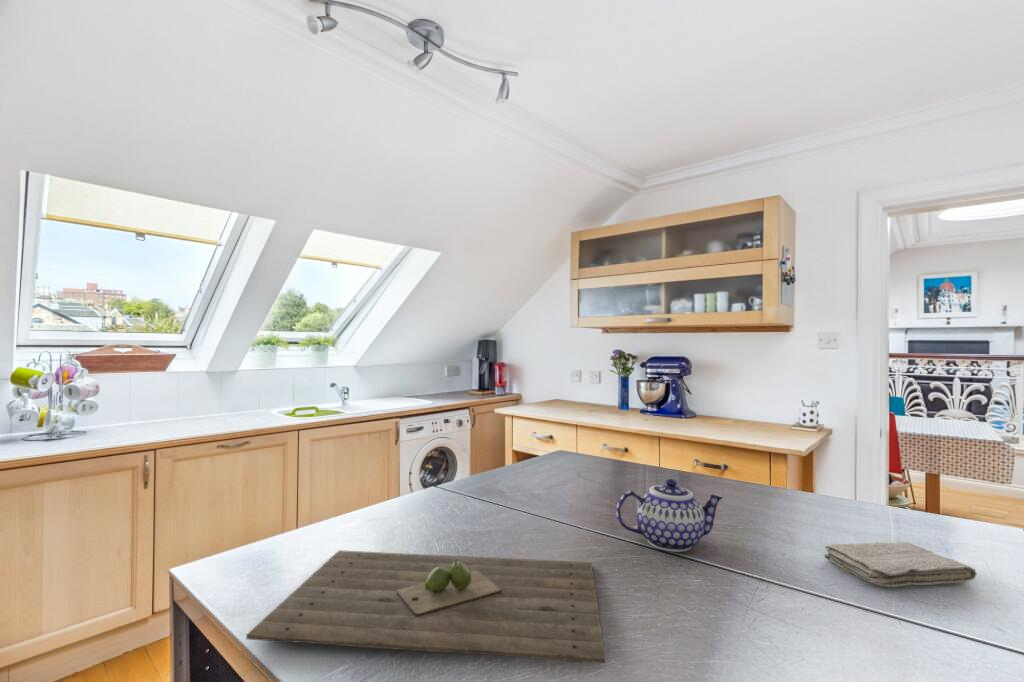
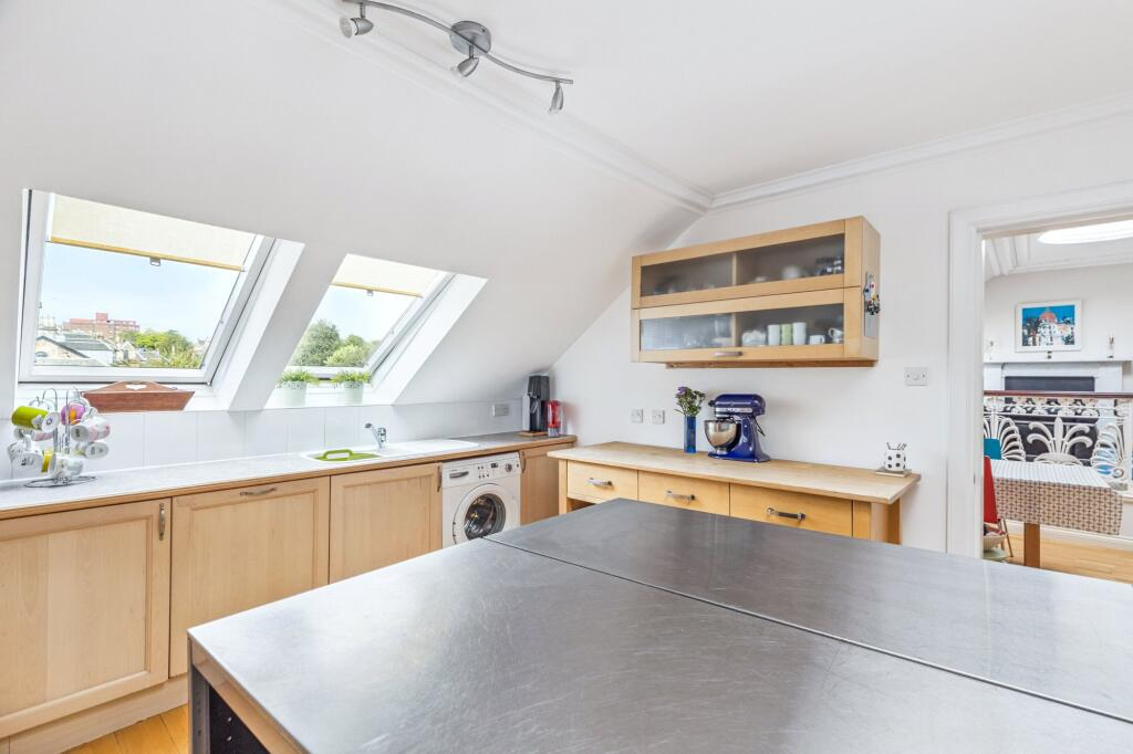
- cutting board [245,549,606,664]
- teapot [615,478,724,553]
- washcloth [823,541,978,588]
